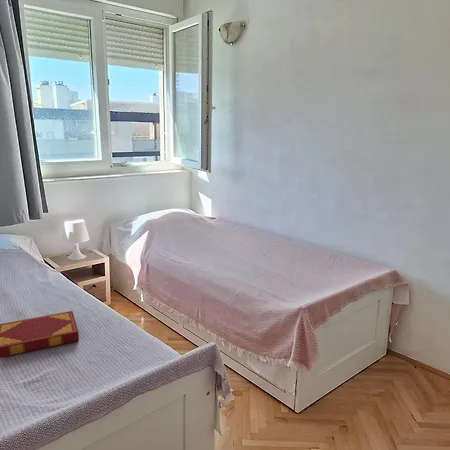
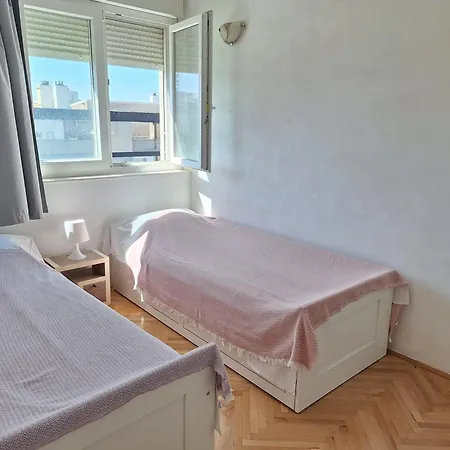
- hardback book [0,310,80,358]
